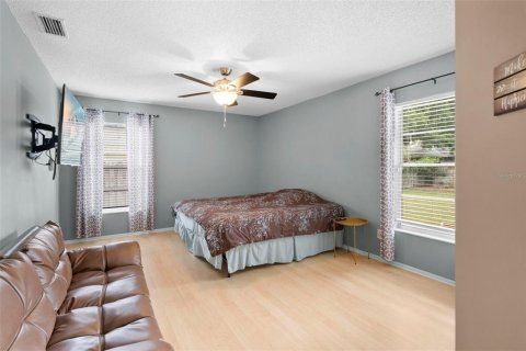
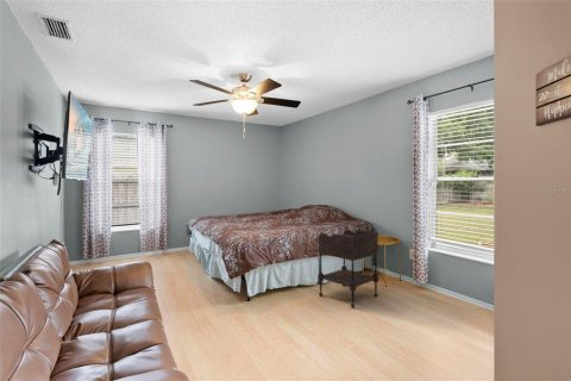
+ side table [316,229,379,308]
